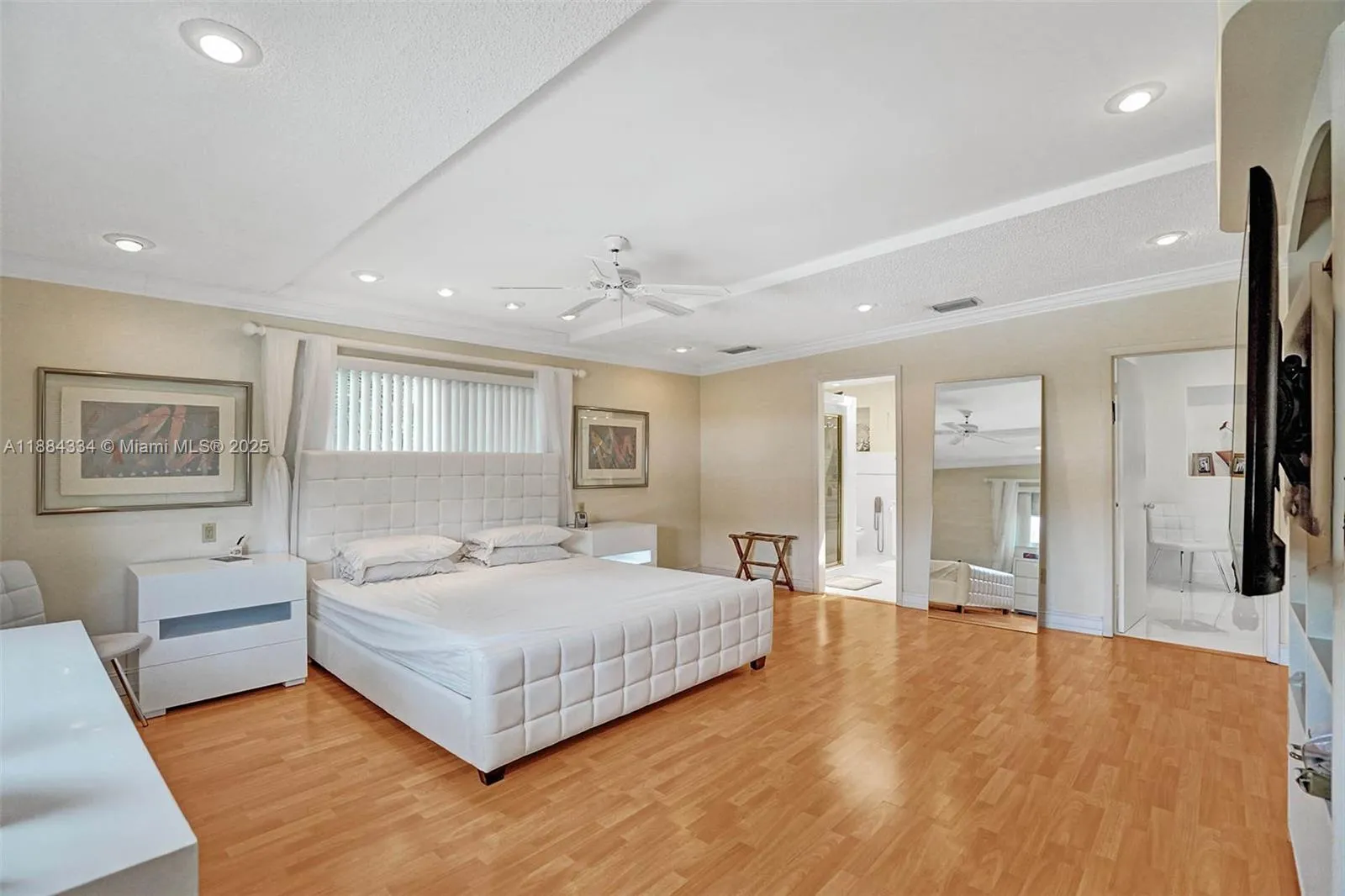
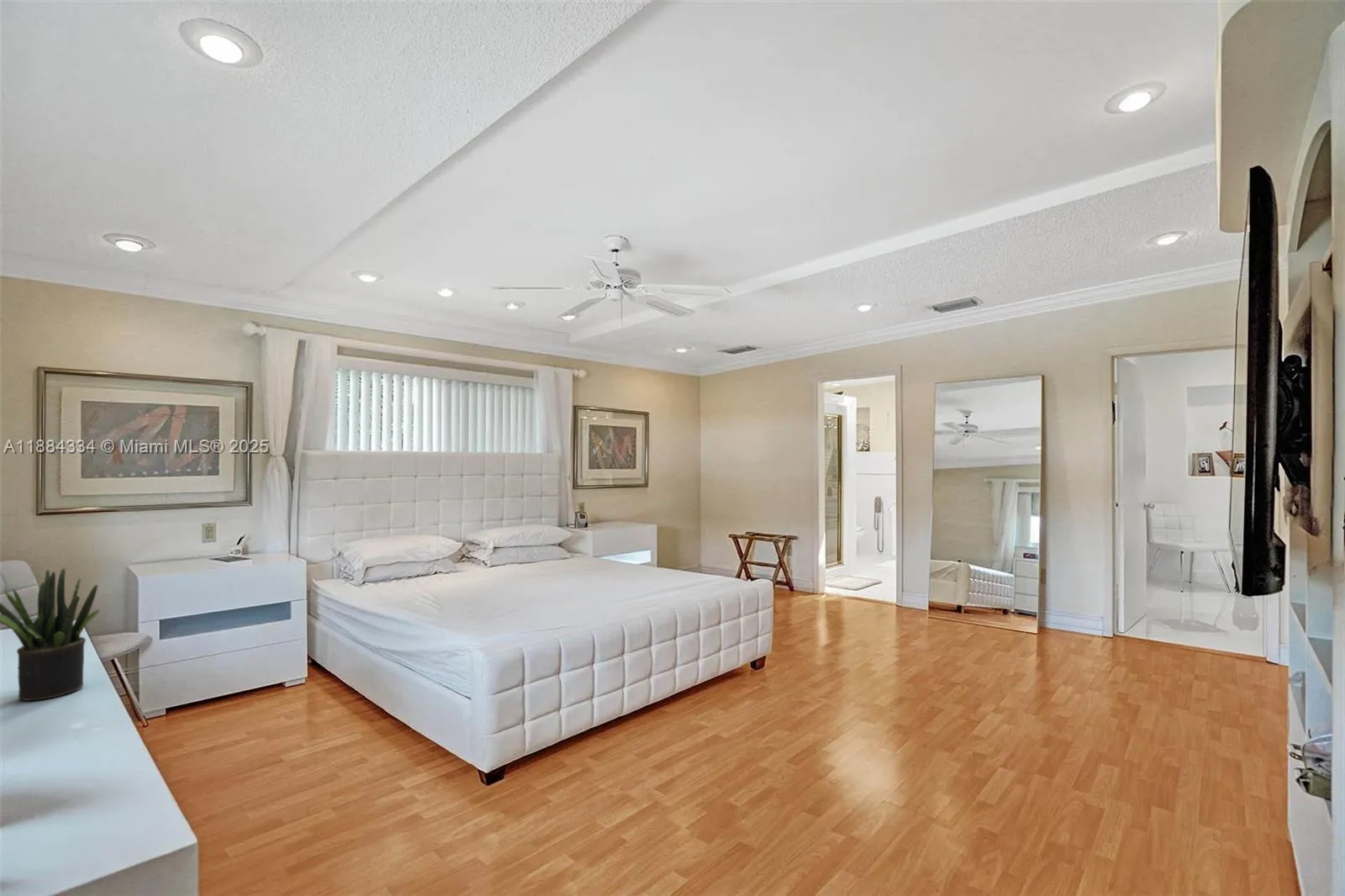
+ potted plant [0,567,101,702]
